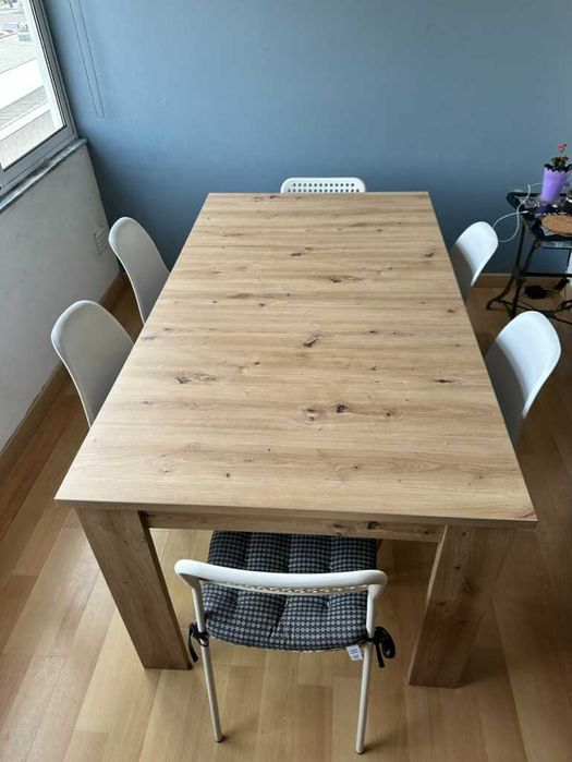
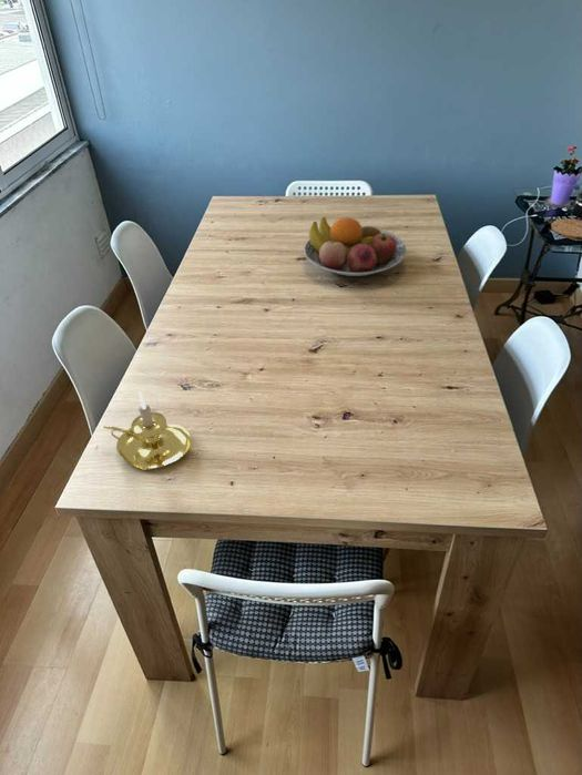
+ candle holder [102,390,193,471]
+ fruit bowl [304,216,407,277]
